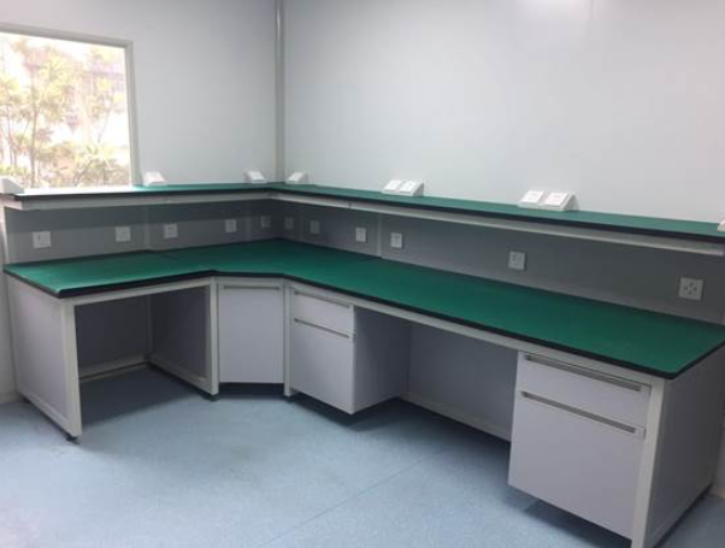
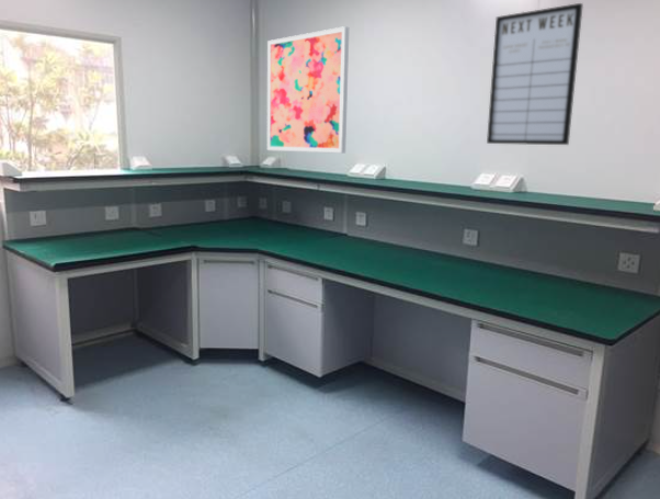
+ wall art [266,25,350,155]
+ writing board [486,2,584,146]
